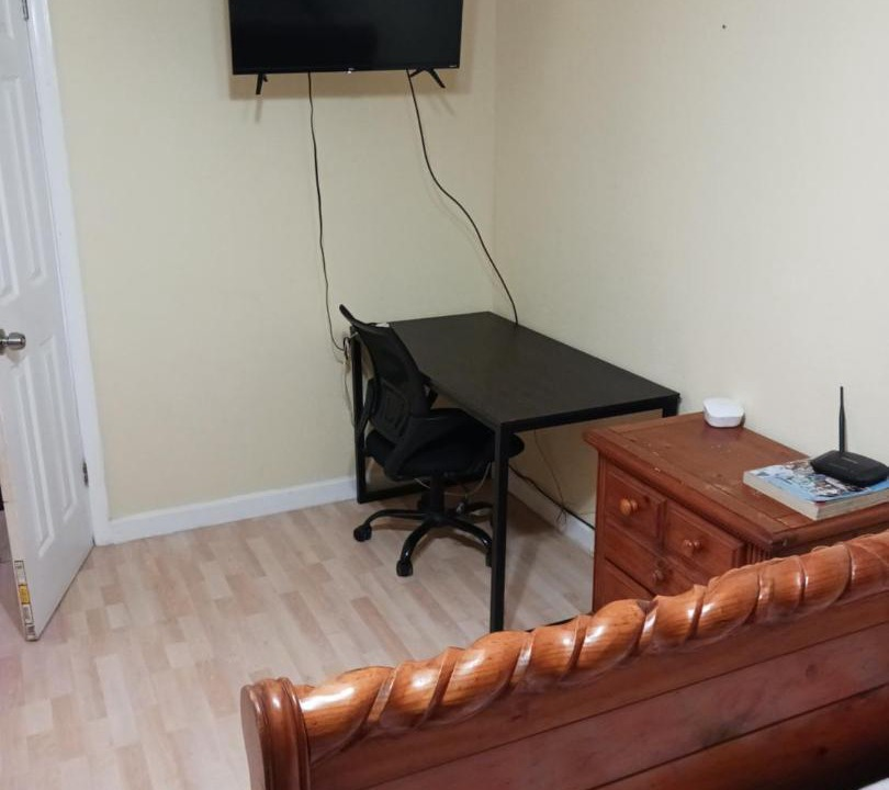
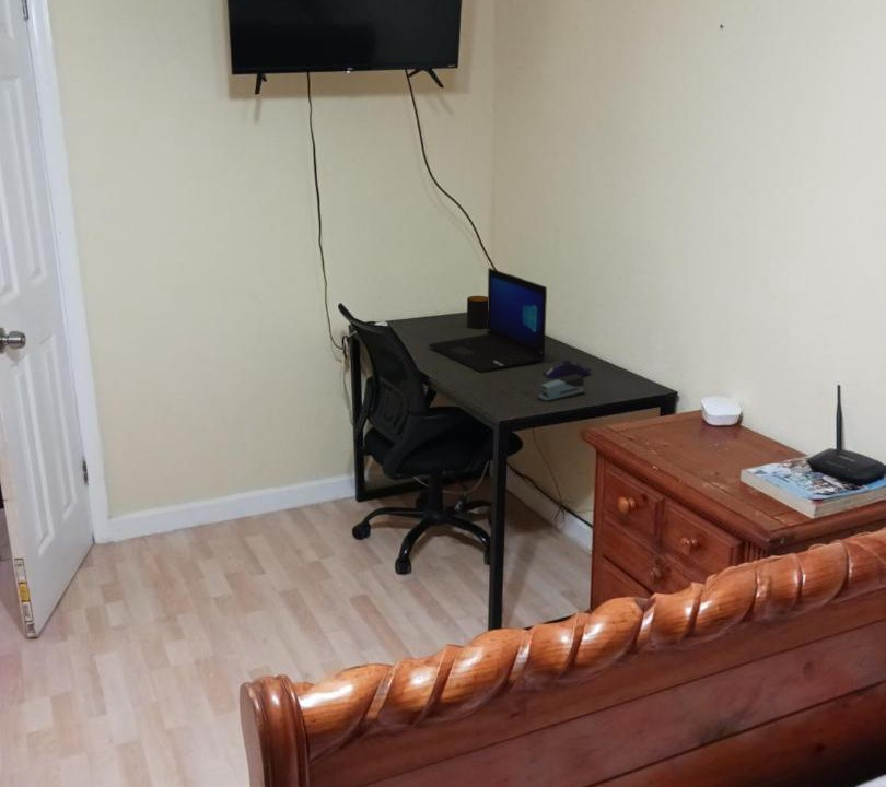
+ stapler [537,375,585,403]
+ computer mouse [541,359,592,379]
+ mug [466,295,488,330]
+ laptop [428,267,548,374]
